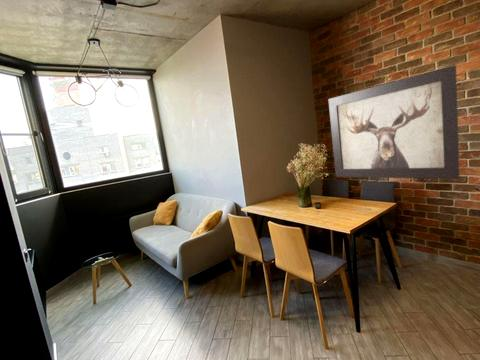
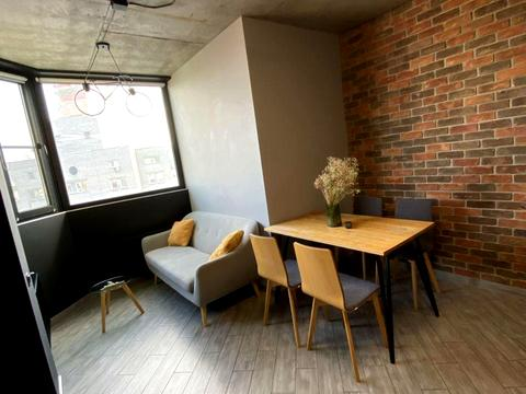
- wall art [327,64,461,180]
